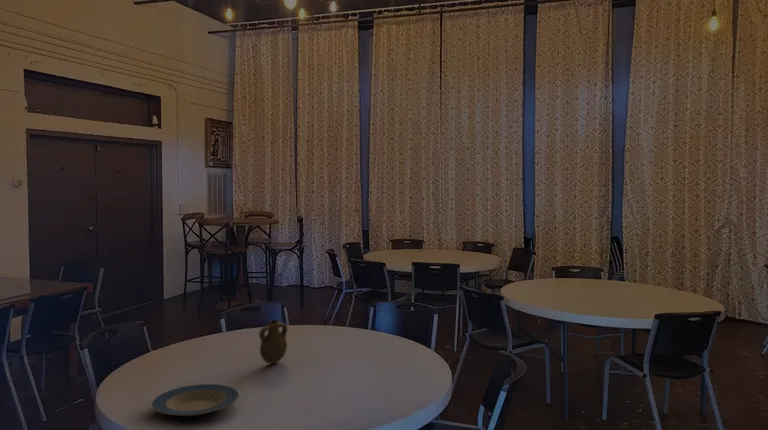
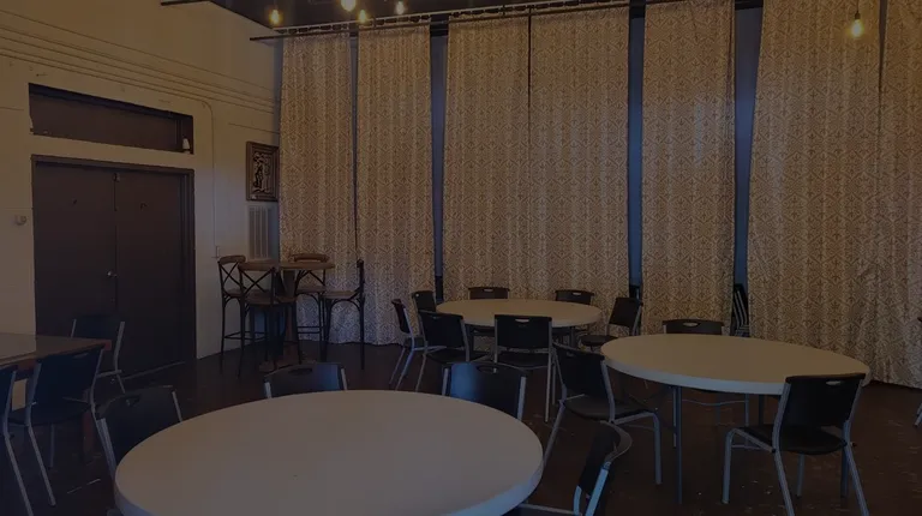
- plate [151,383,240,417]
- pilgrim flask [258,318,288,365]
